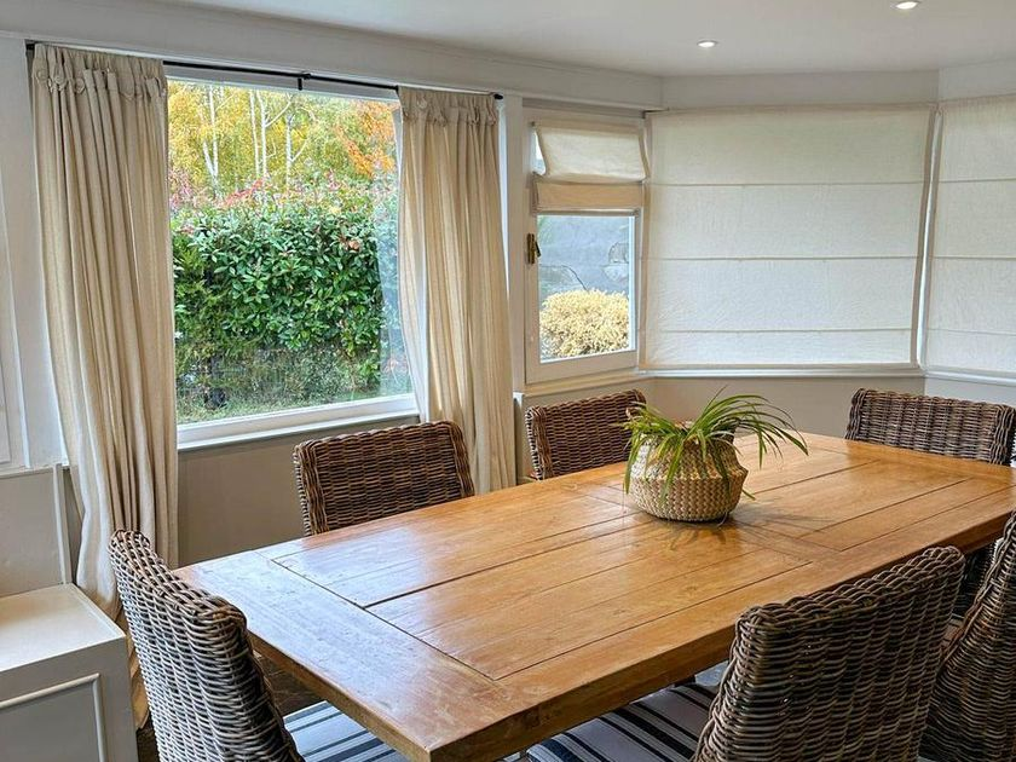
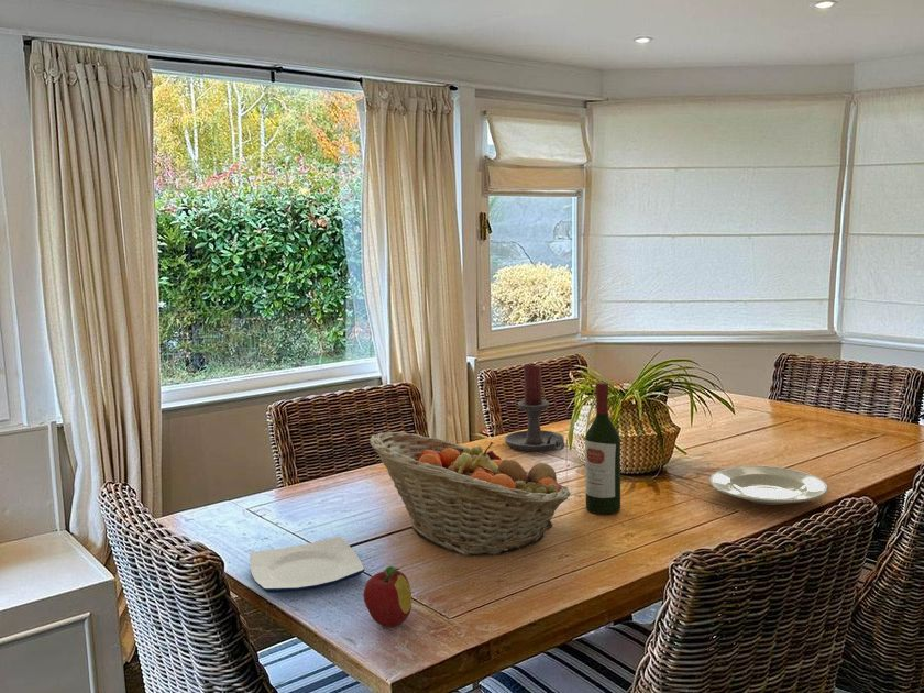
+ candle holder [504,363,565,452]
+ wine bottle [584,381,622,515]
+ fruit basket [369,431,571,557]
+ plate [708,465,829,506]
+ plate [249,536,365,594]
+ apple [363,565,413,628]
